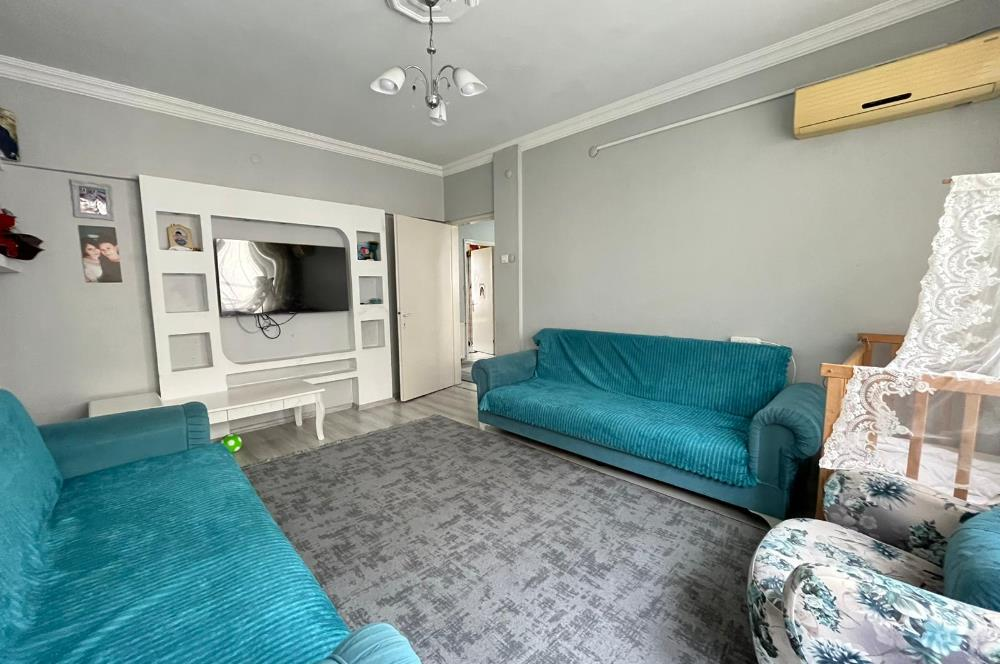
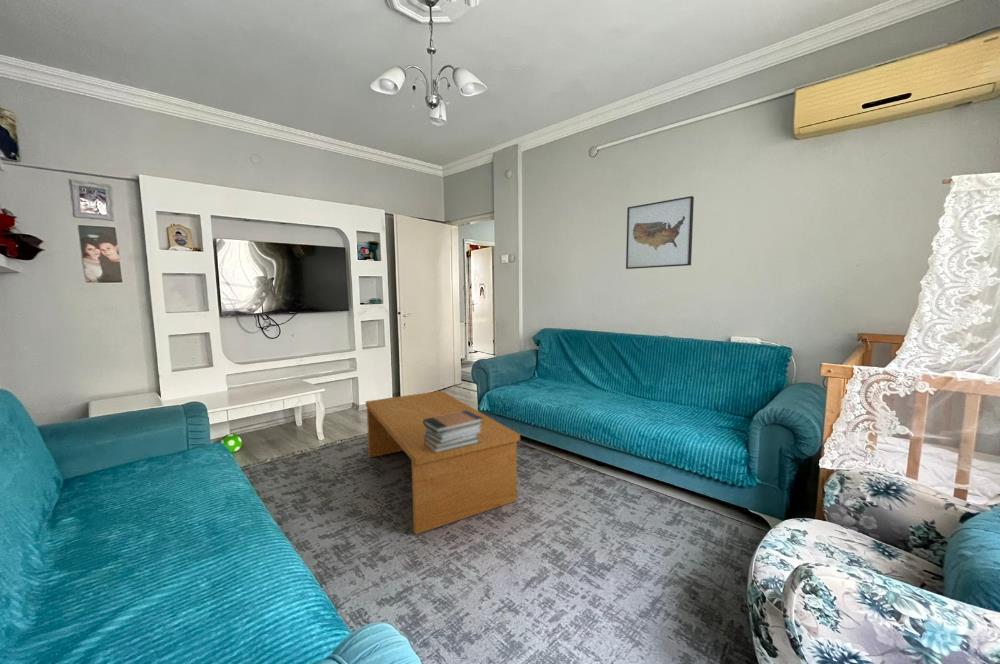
+ coffee table [365,390,521,535]
+ book stack [423,410,482,453]
+ wall art [625,195,695,270]
